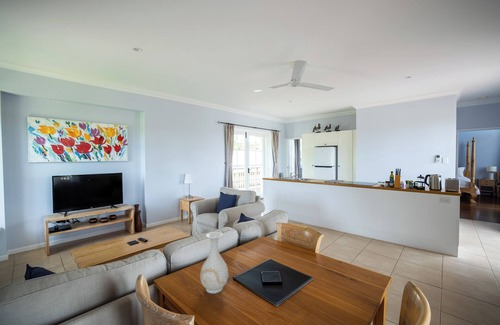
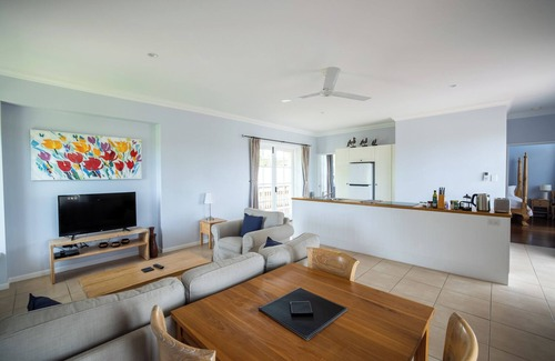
- vase [199,231,229,294]
